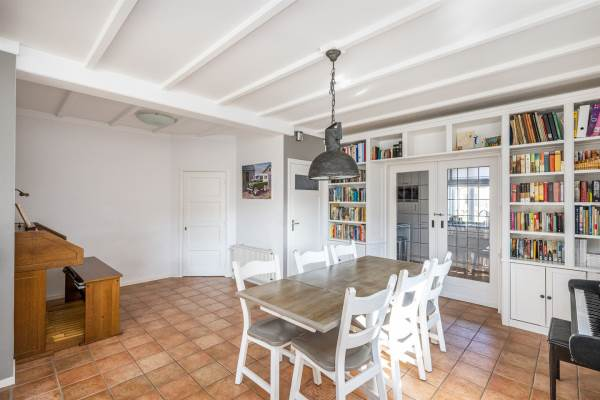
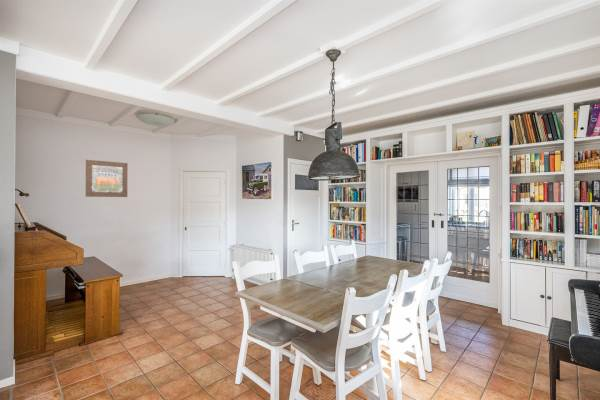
+ wall art [85,159,129,198]
